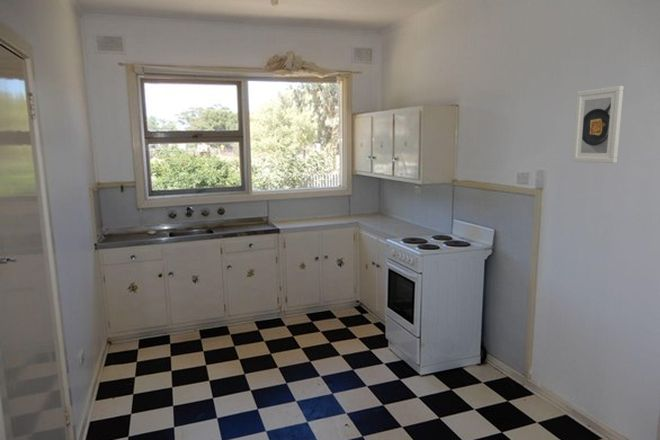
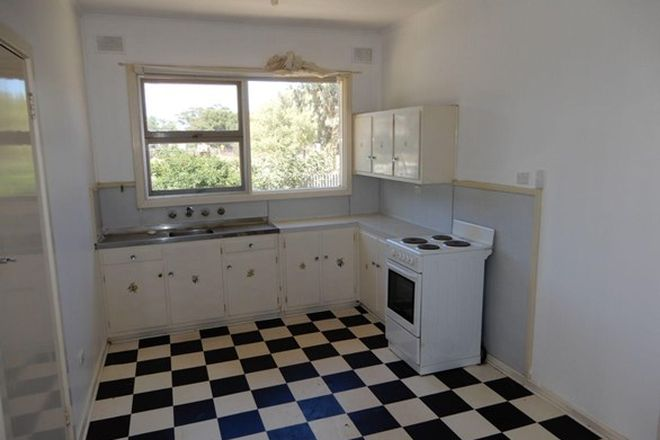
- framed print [571,85,625,164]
